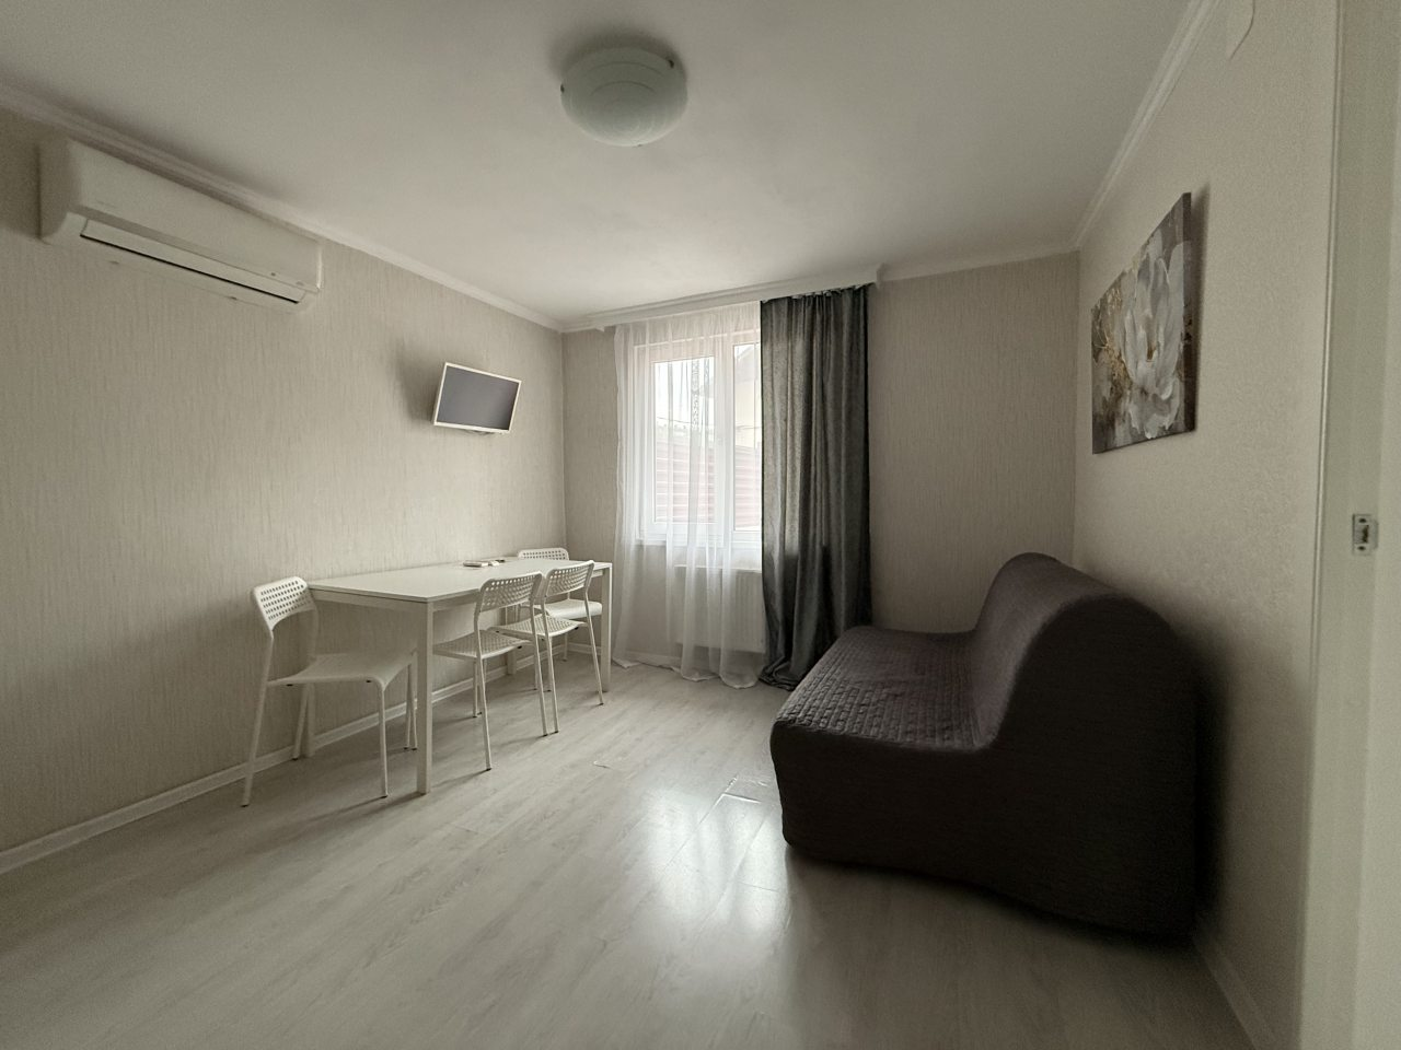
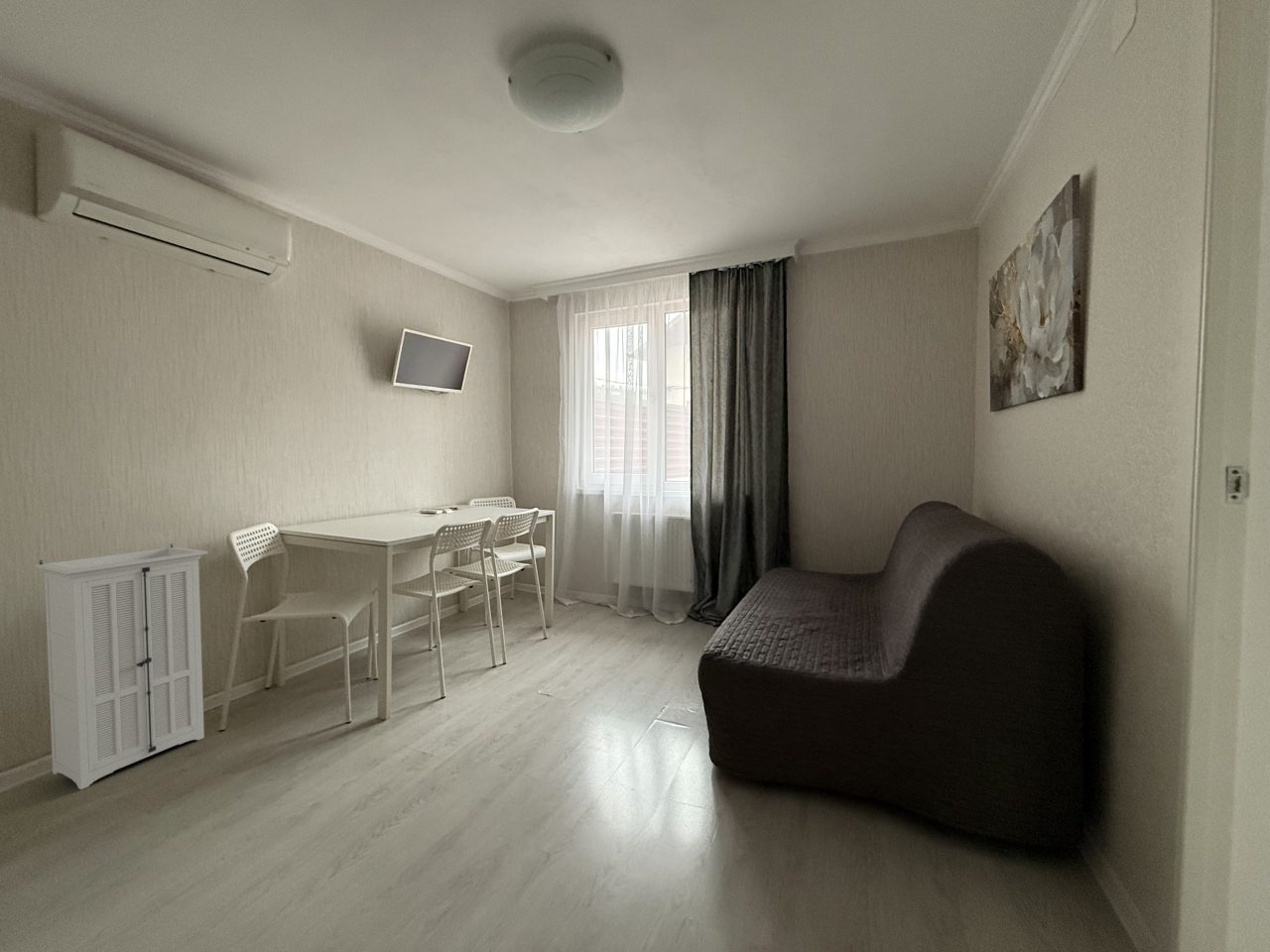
+ storage cabinet [34,543,208,790]
